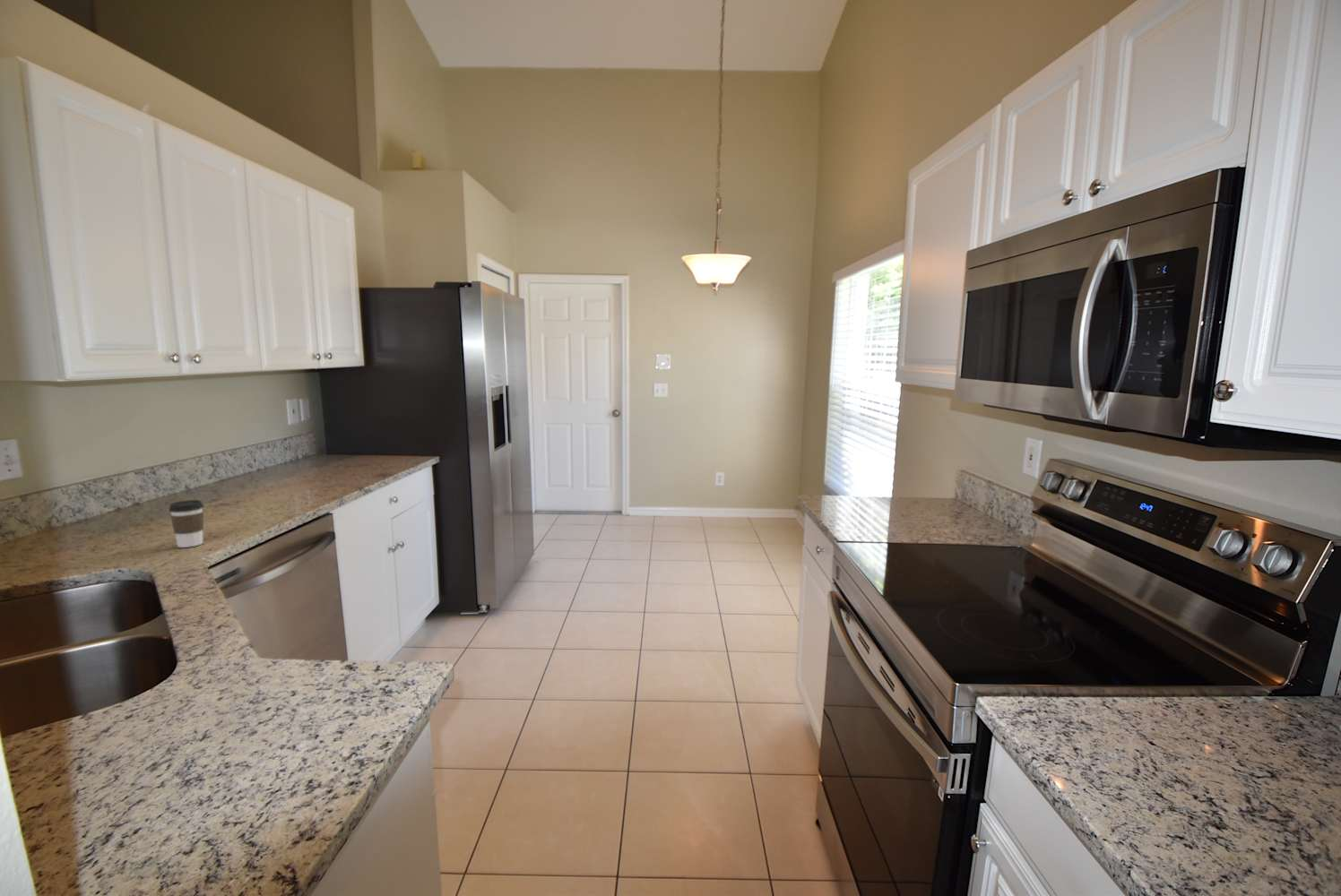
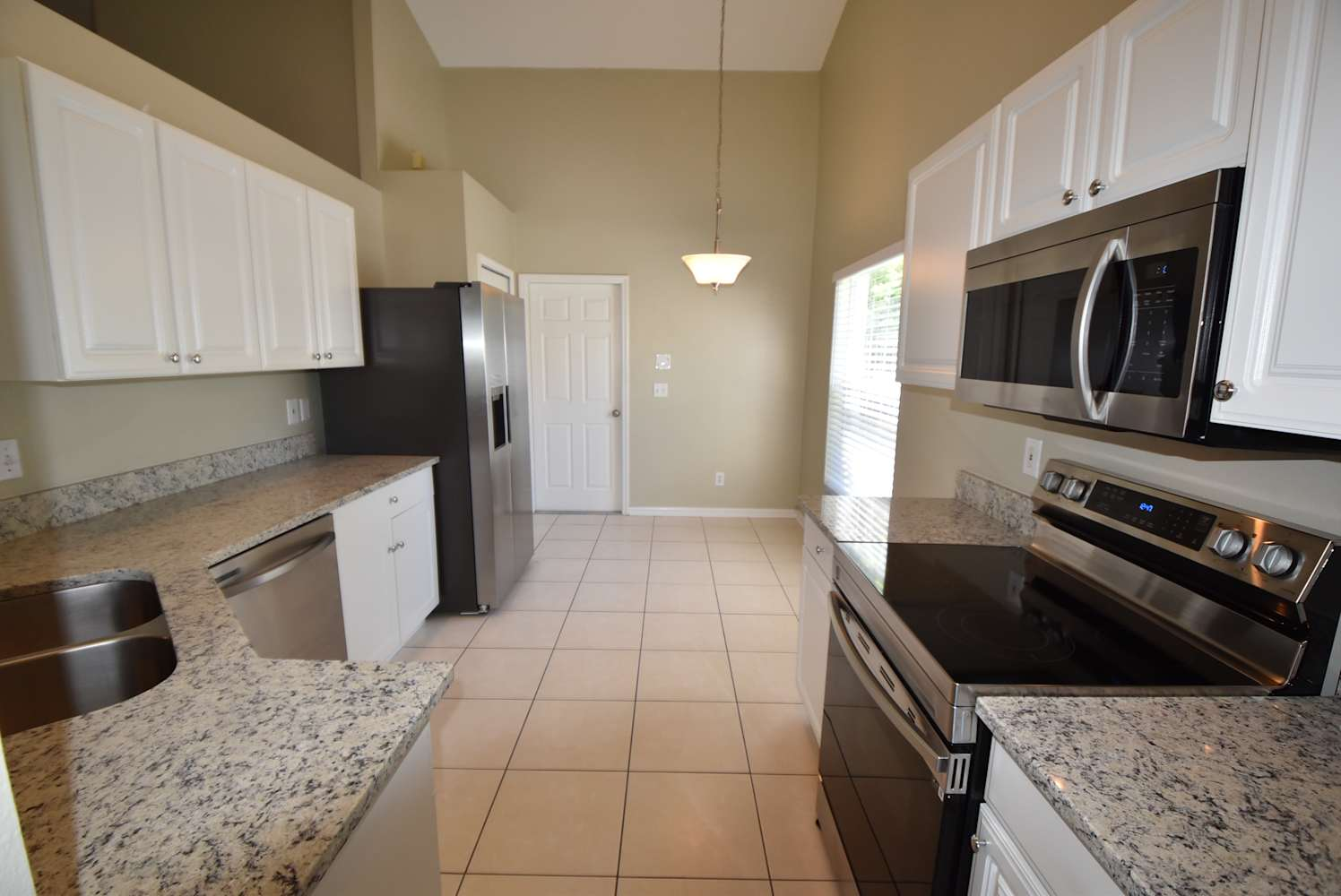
- coffee cup [169,499,204,548]
